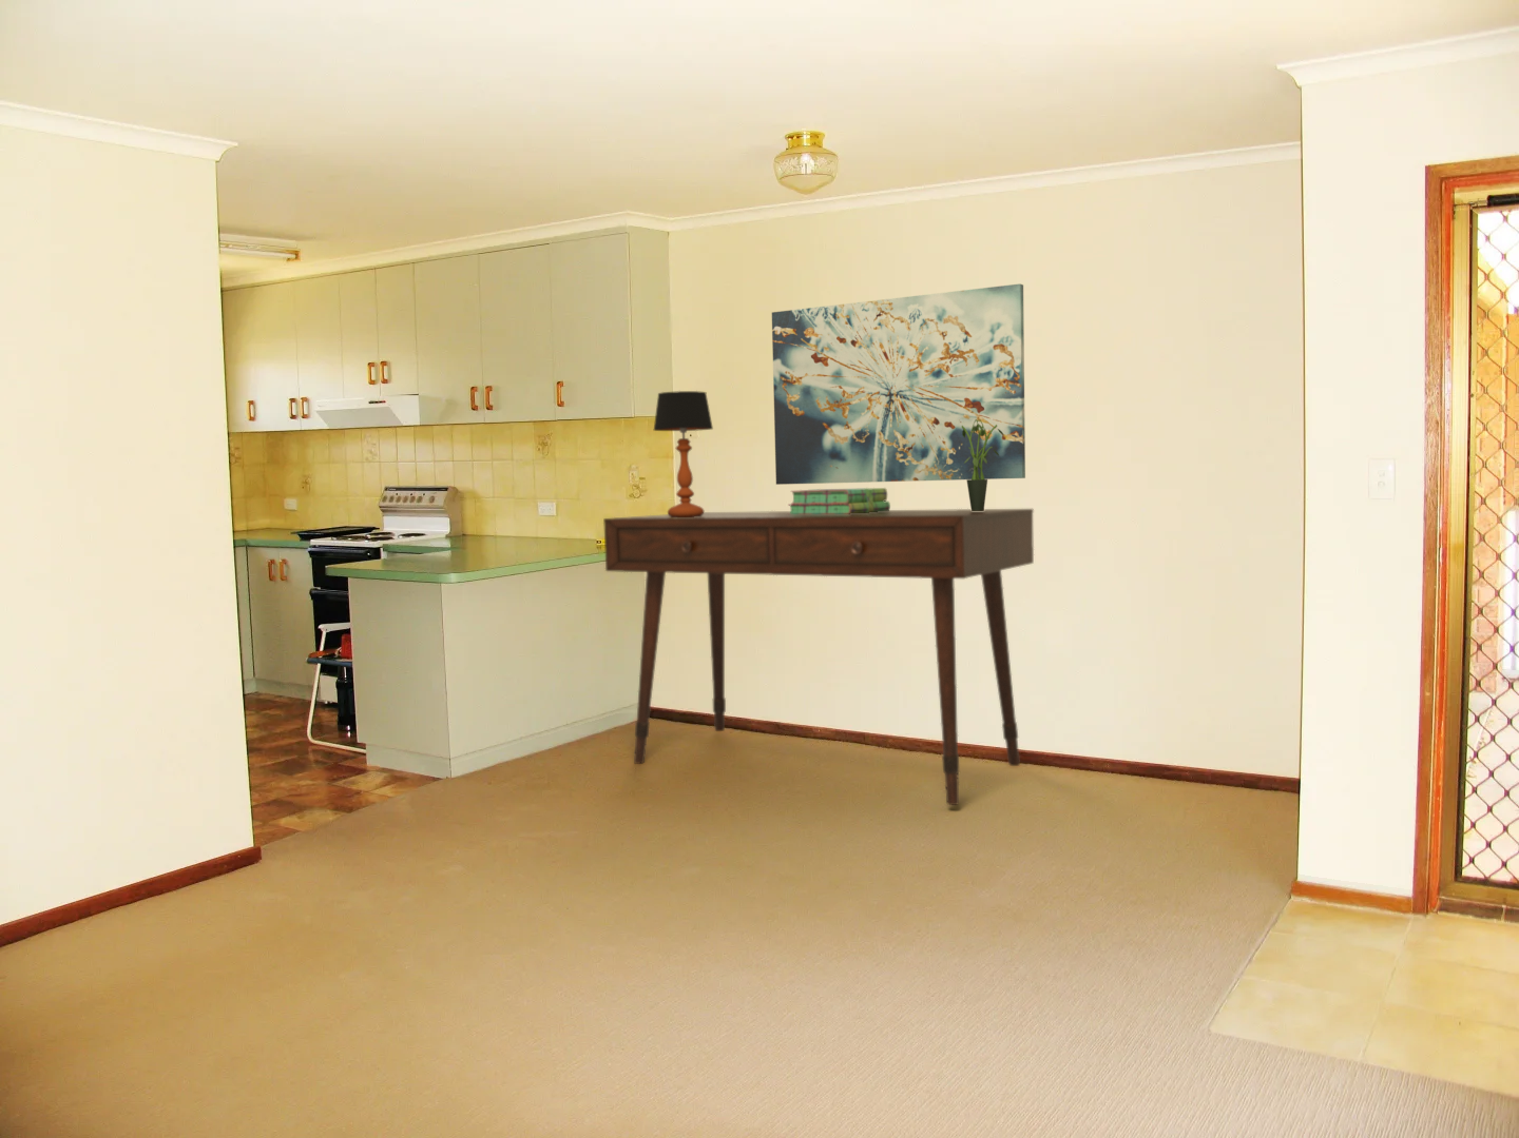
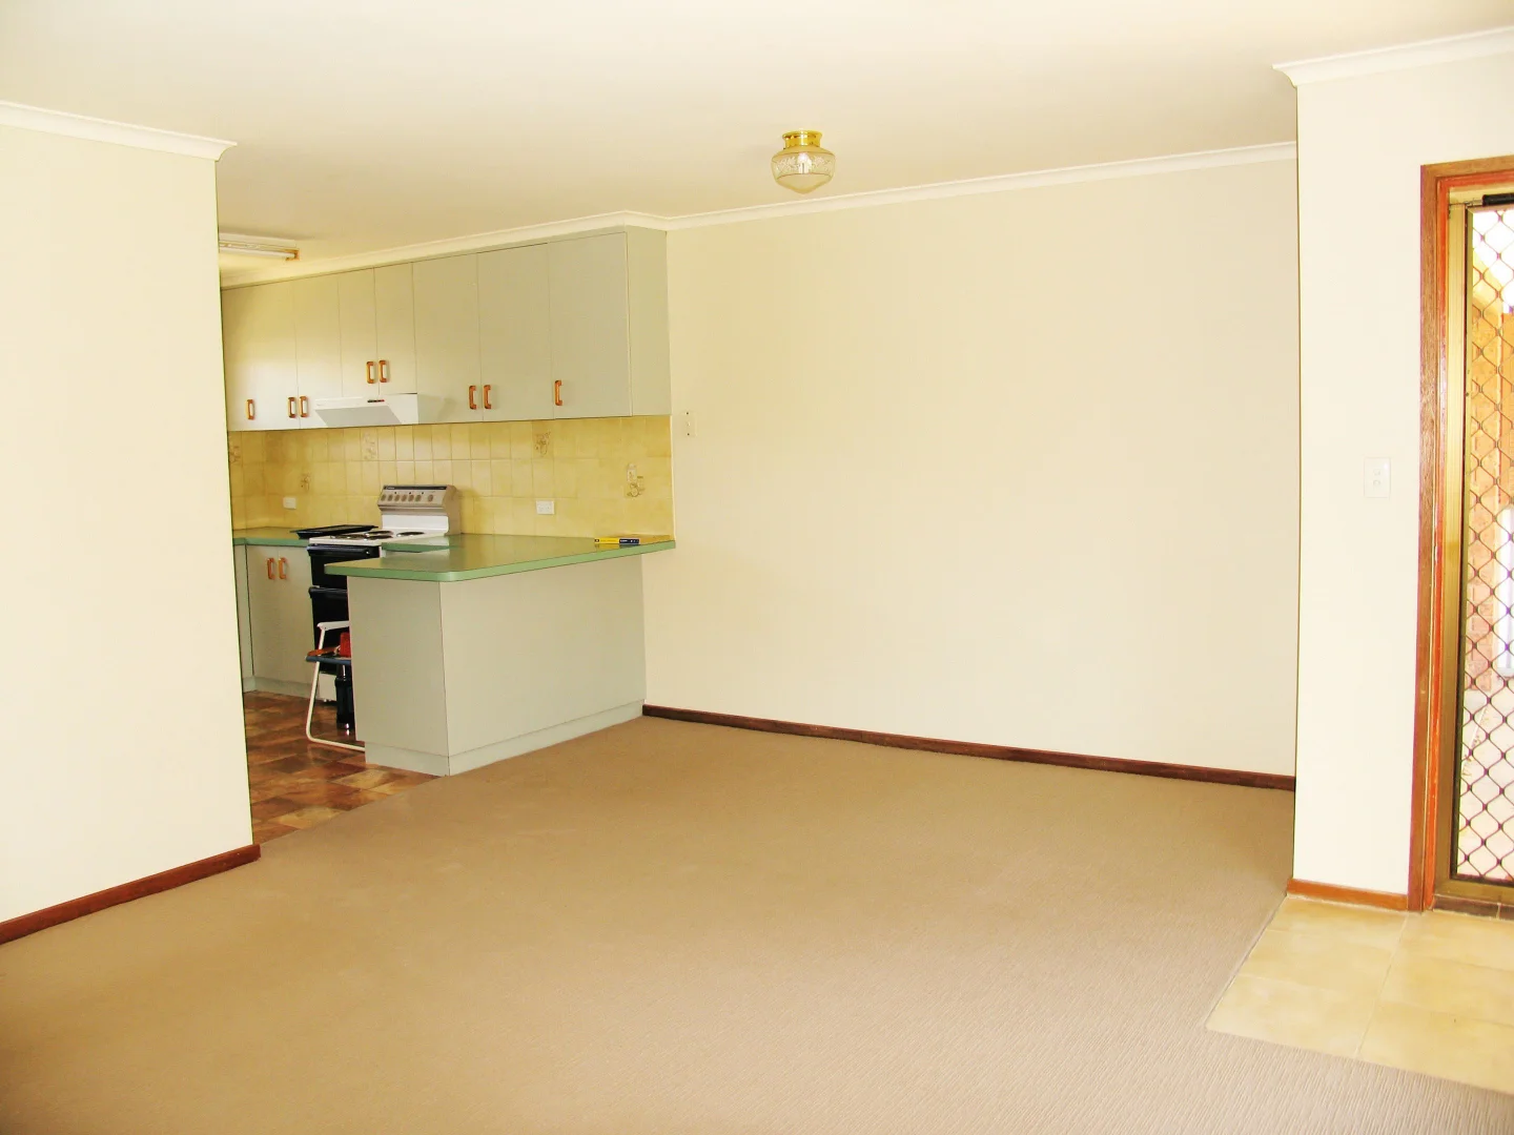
- potted plant [962,420,1003,512]
- wall art [771,283,1026,485]
- table lamp [653,390,714,518]
- stack of books [788,487,891,514]
- desk [603,508,1035,806]
